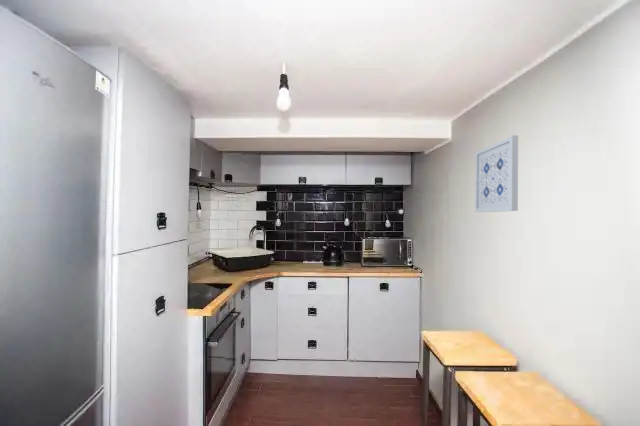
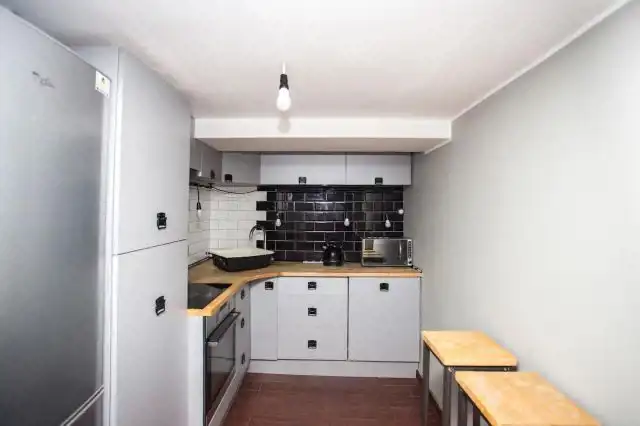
- wall art [474,134,519,213]
